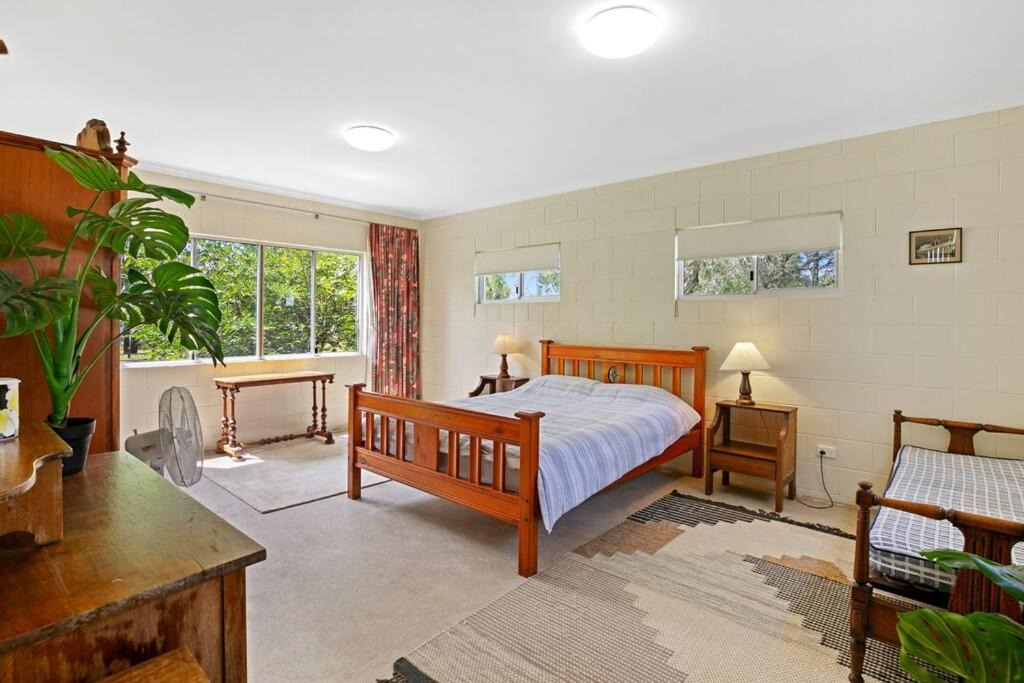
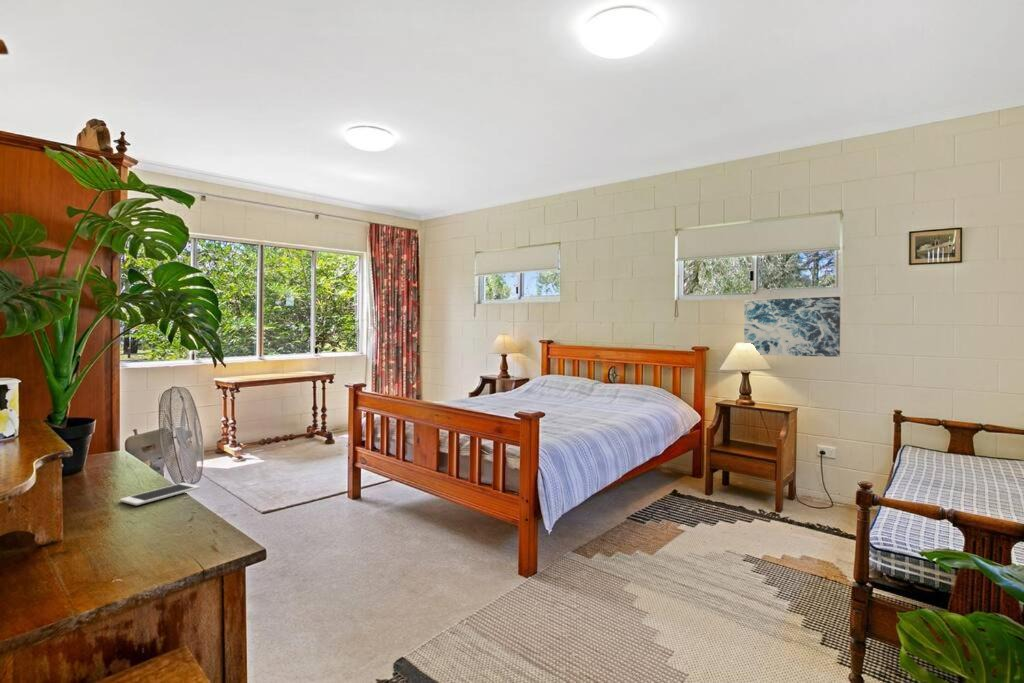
+ wall art [743,296,841,358]
+ cell phone [119,482,201,506]
